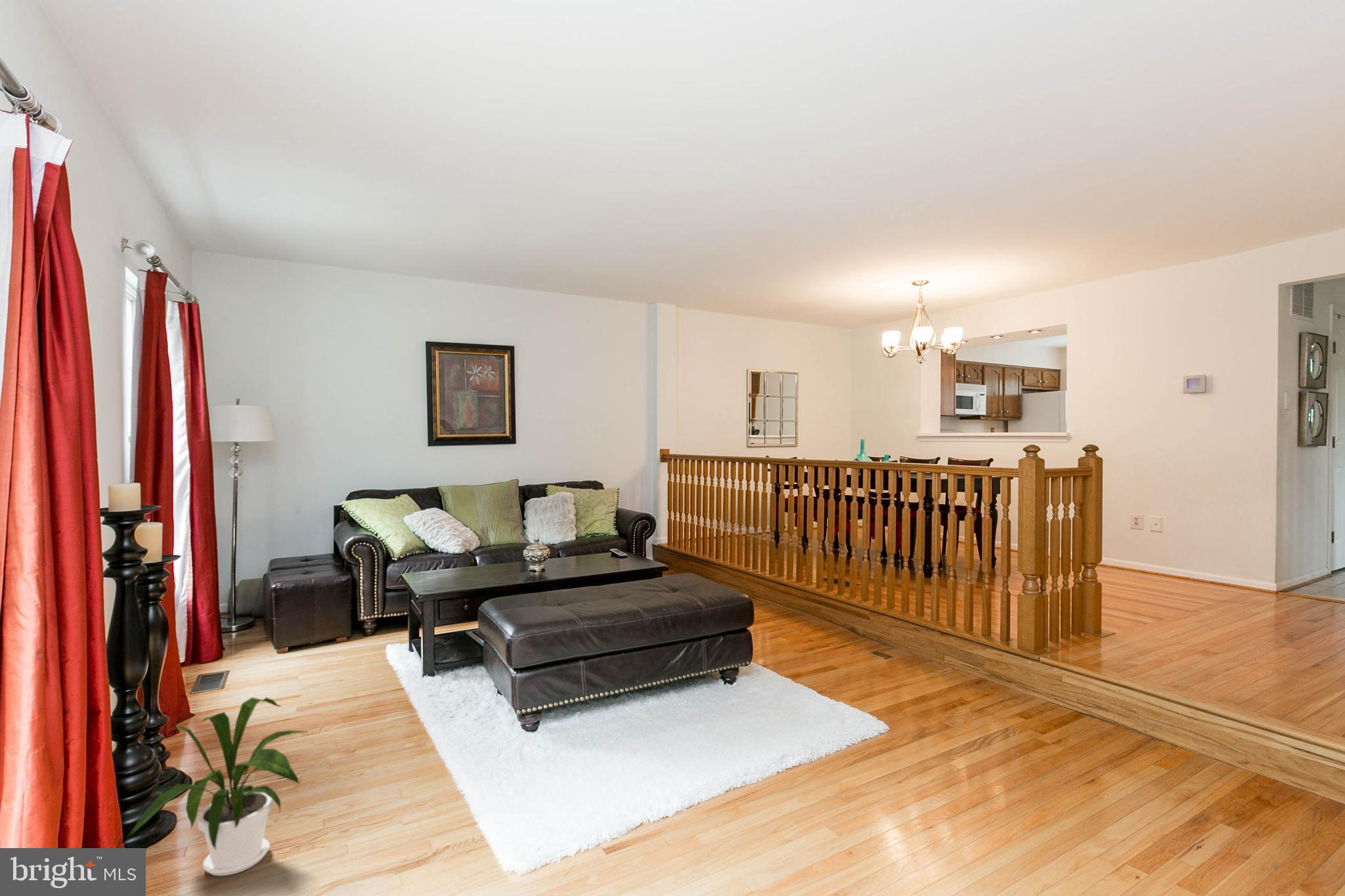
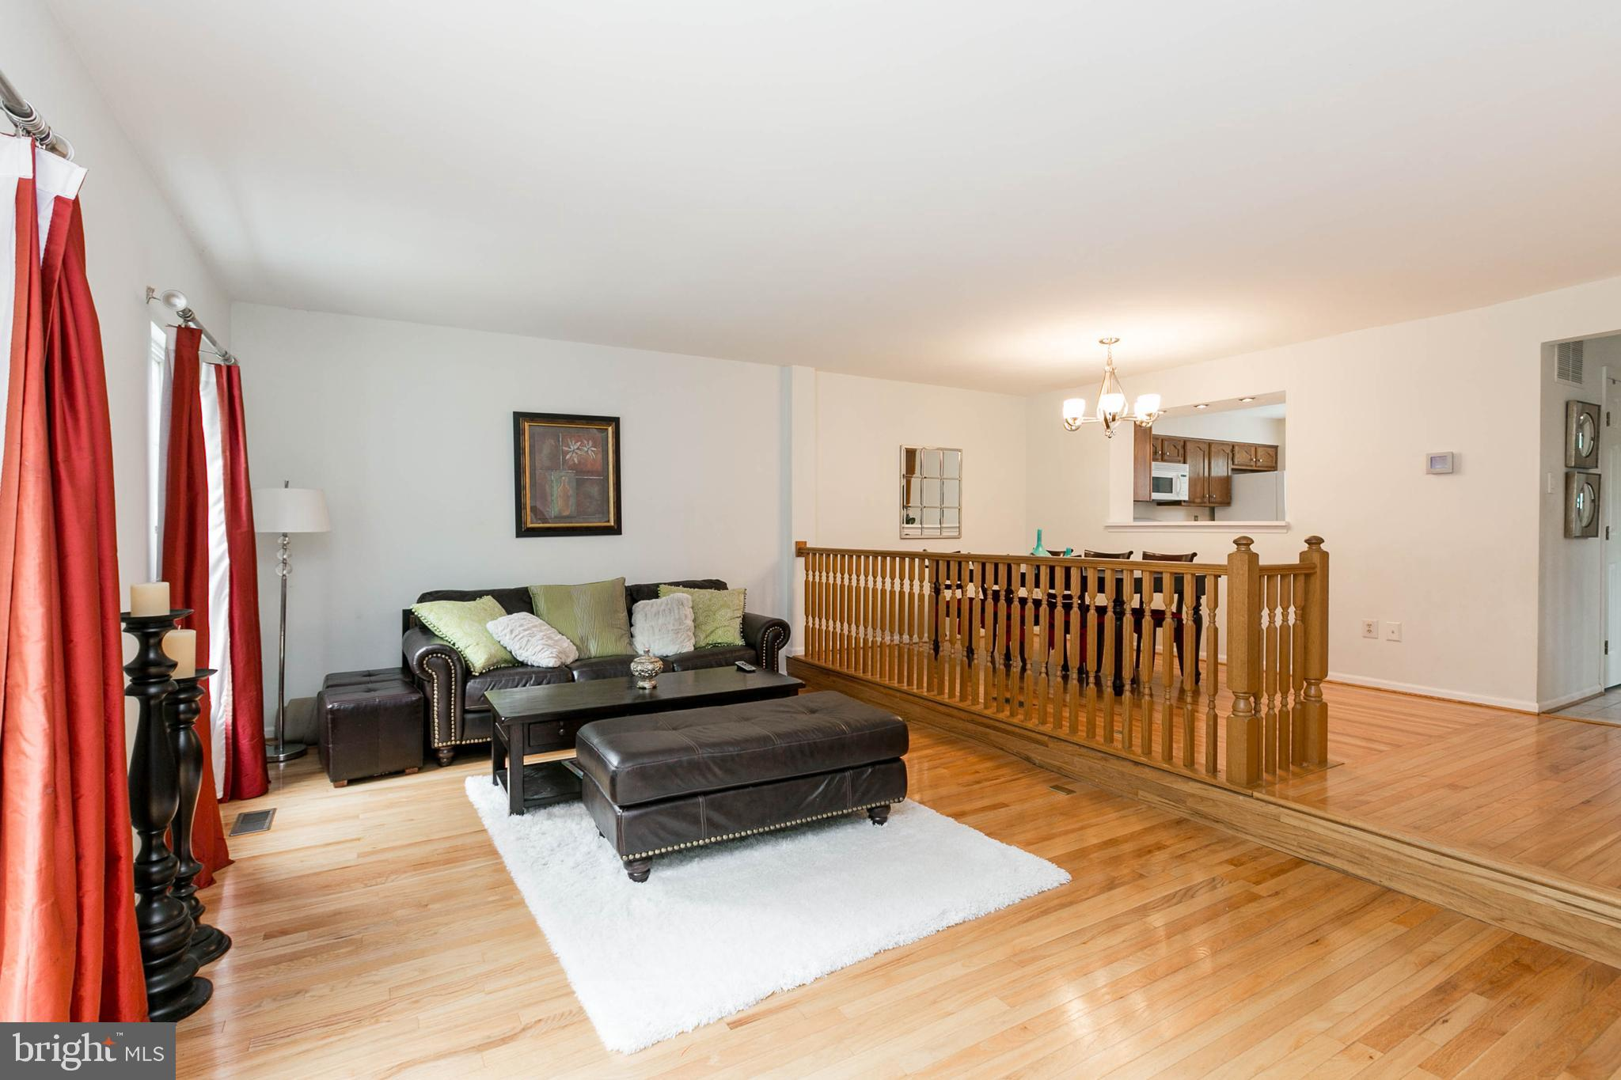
- house plant [125,696,309,876]
